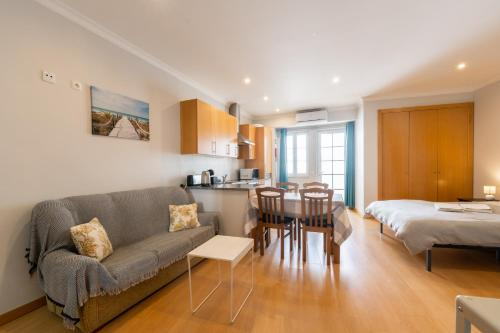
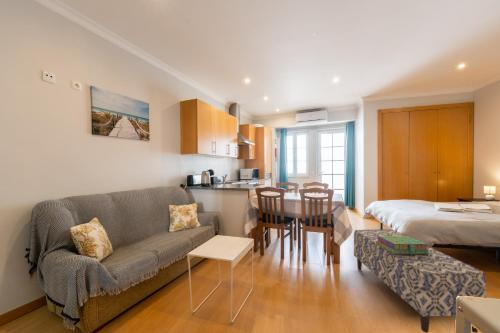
+ bench [353,229,487,333]
+ stack of books [376,235,429,254]
